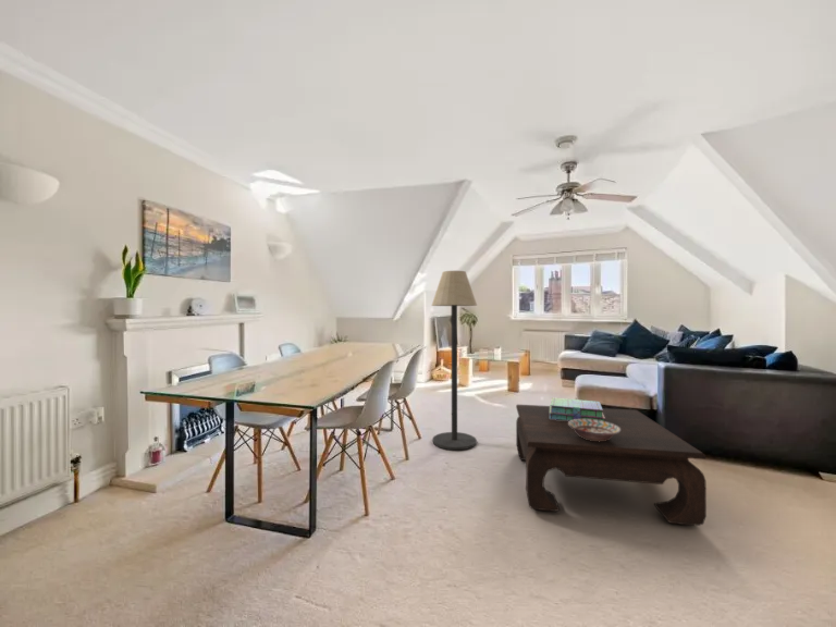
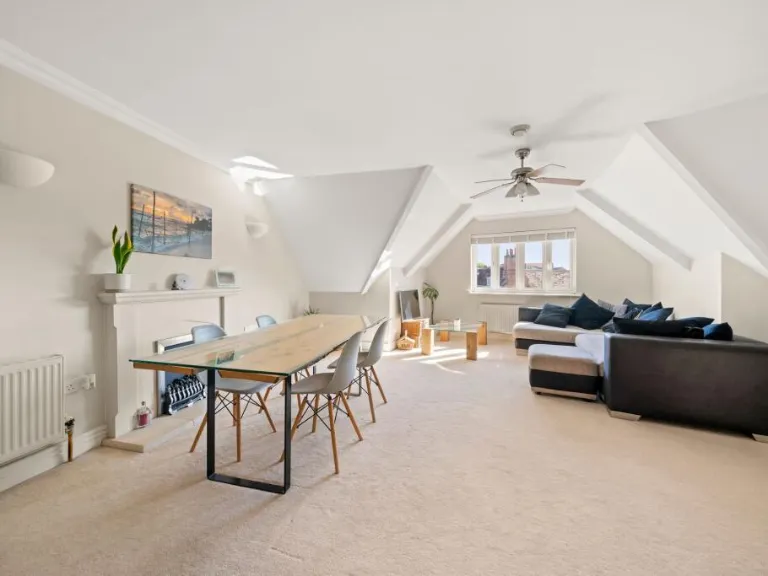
- decorative bowl [568,419,620,442]
- stack of books [549,396,605,421]
- coffee table [515,404,708,527]
- floor lamp [431,270,478,451]
